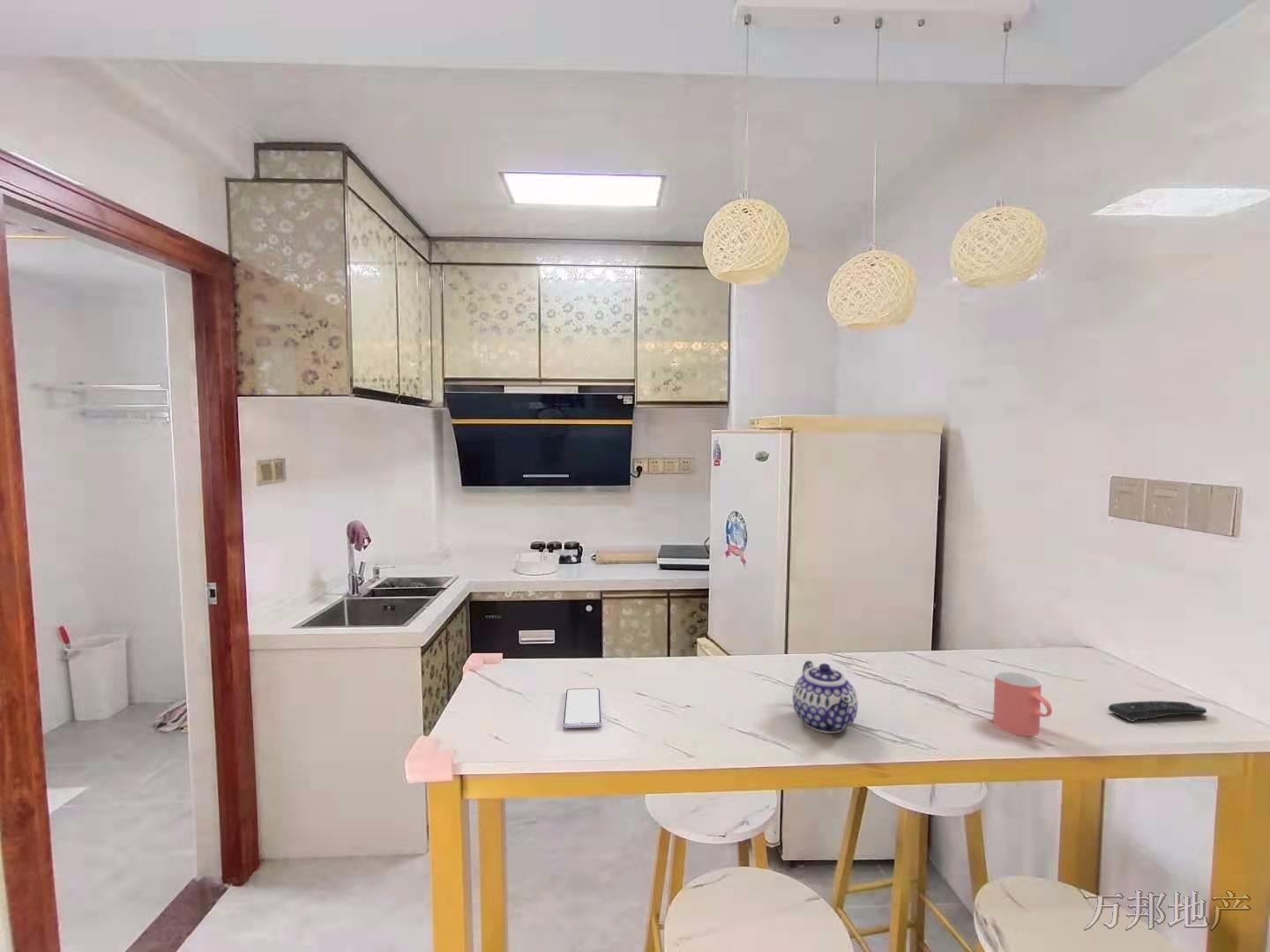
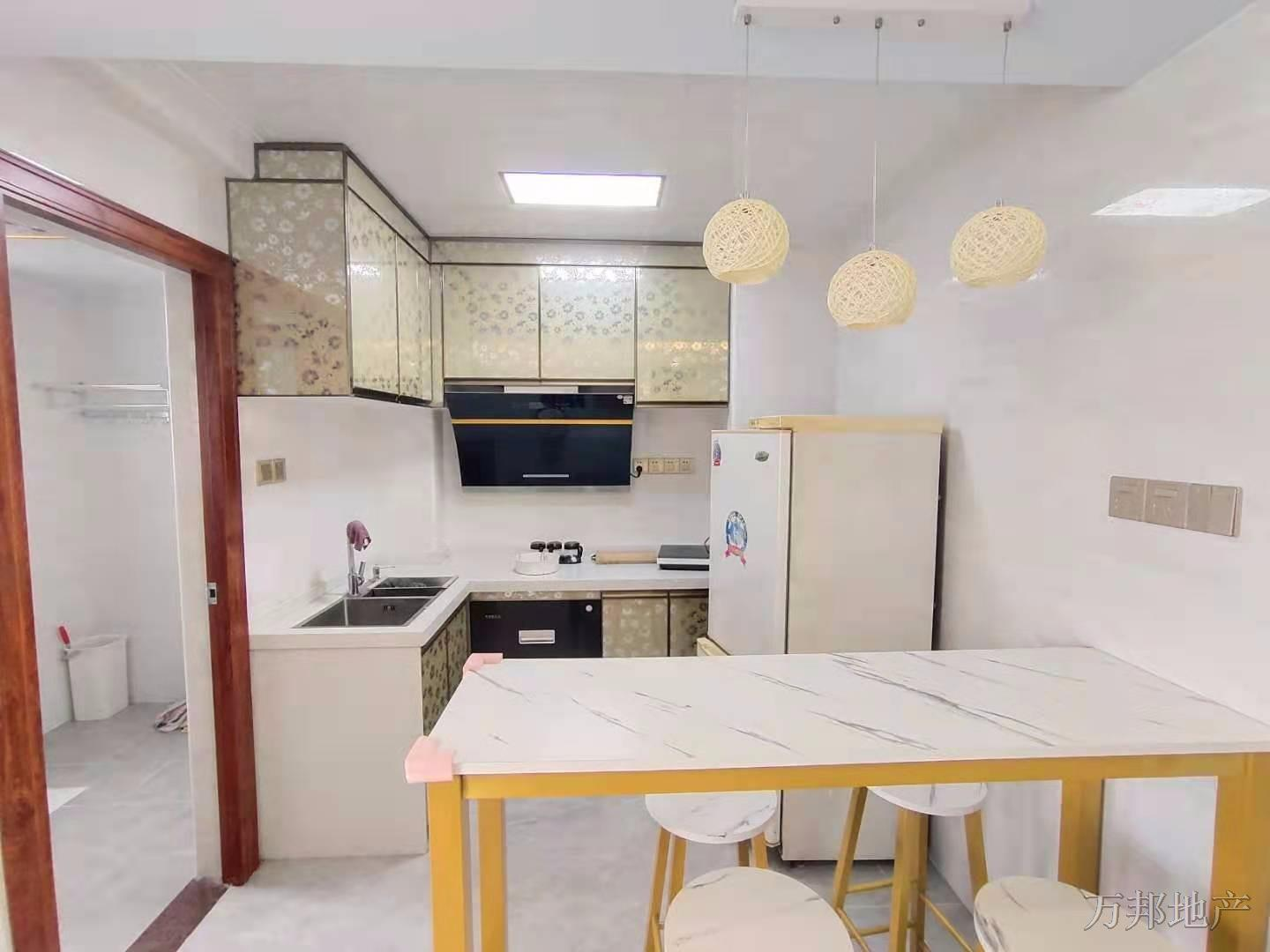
- cup [992,670,1053,737]
- remote control [1108,700,1207,723]
- teapot [792,660,859,734]
- smartphone [563,688,601,729]
